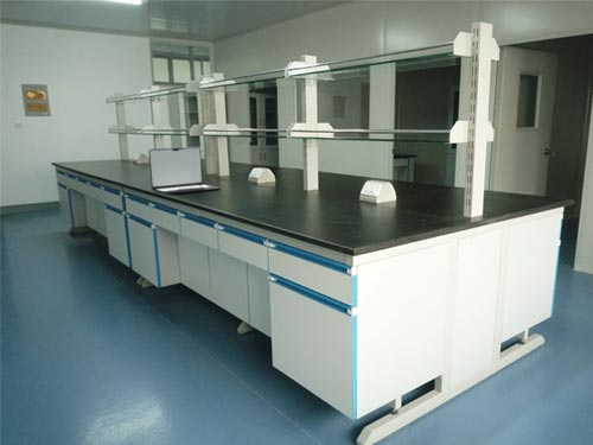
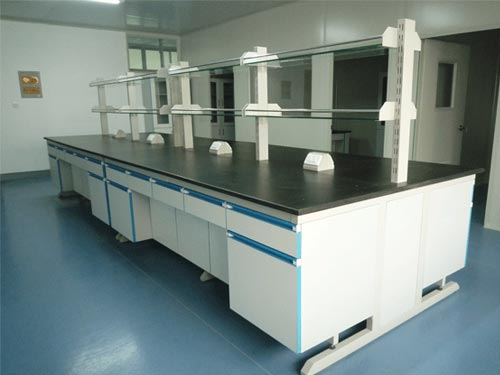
- laptop [147,146,222,196]
